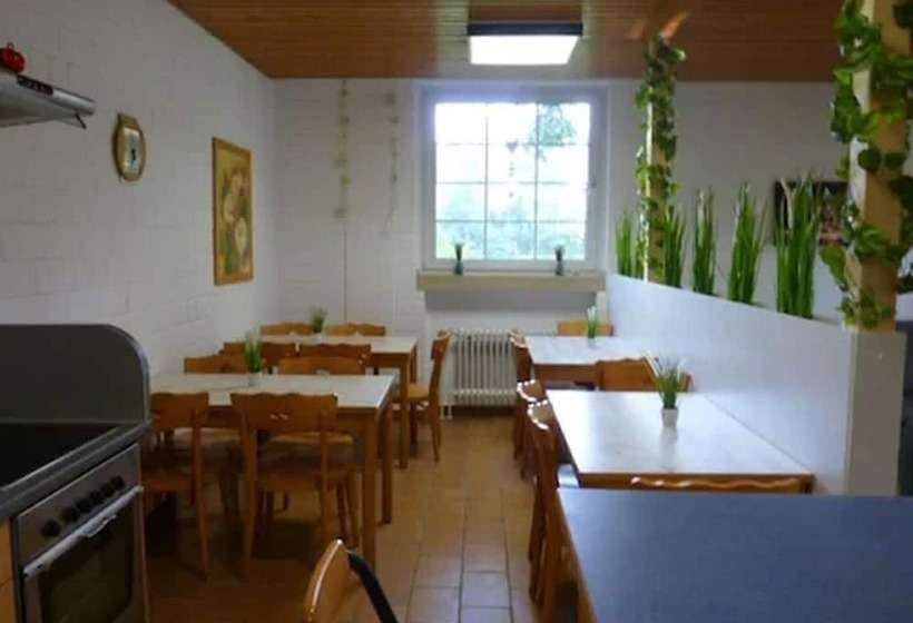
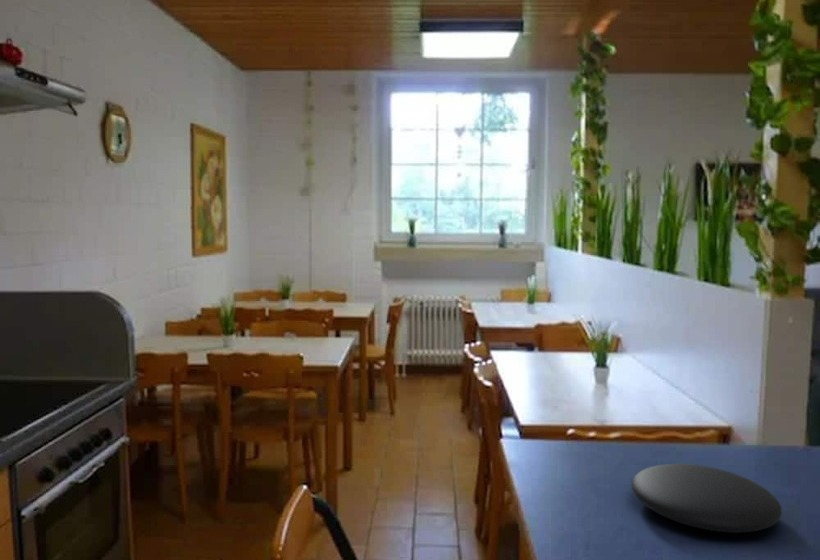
+ plate [631,463,783,534]
